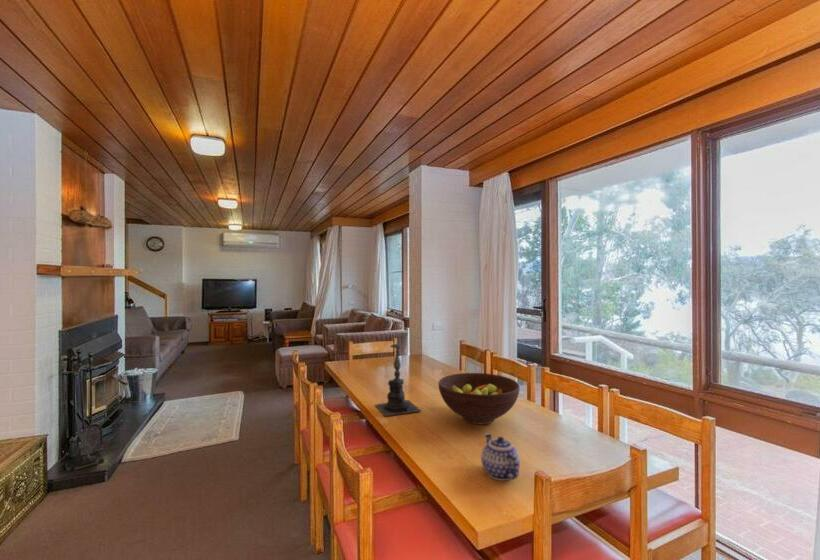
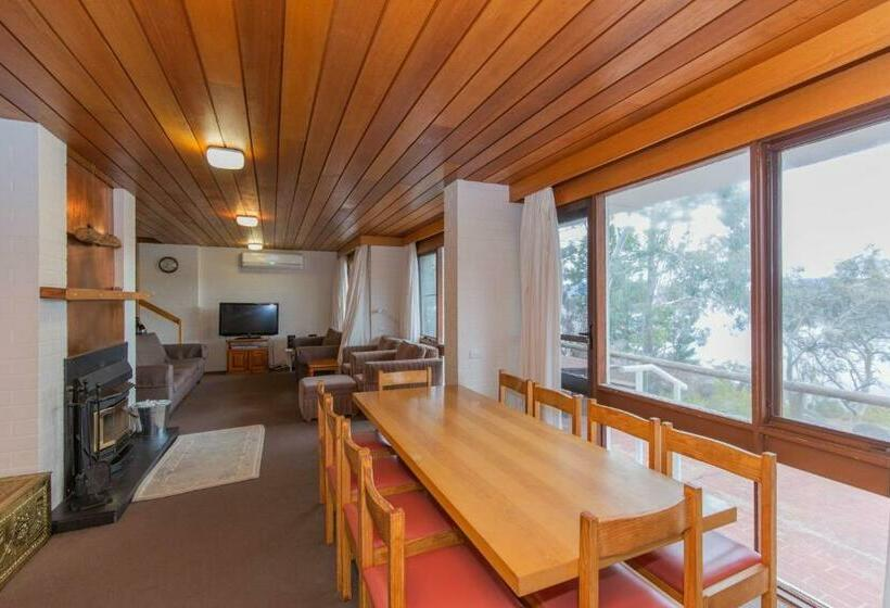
- teapot [480,433,521,482]
- candle holder [374,337,422,417]
- fruit bowl [437,372,521,425]
